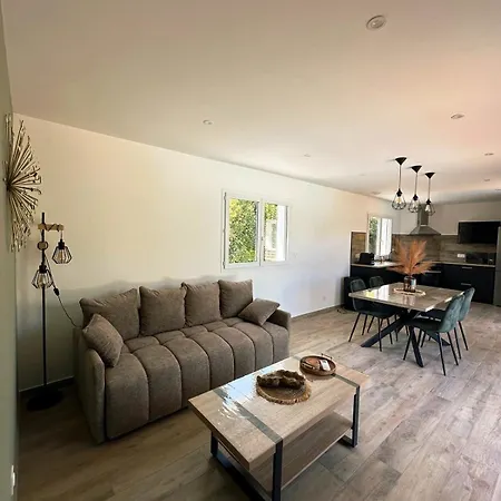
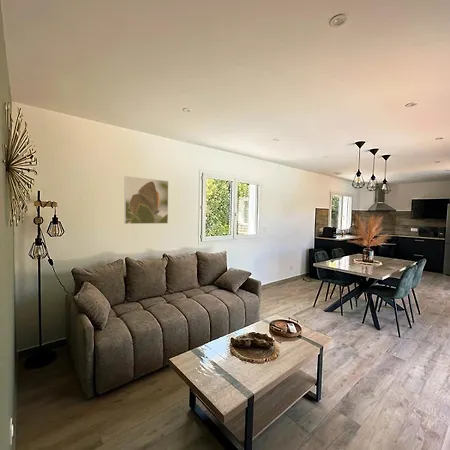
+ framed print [123,175,169,225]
